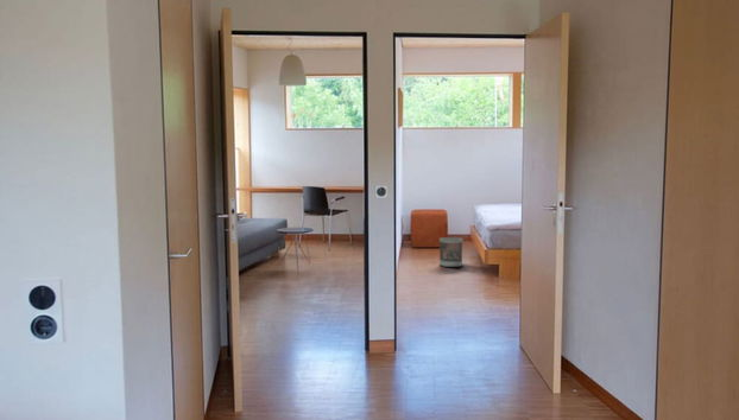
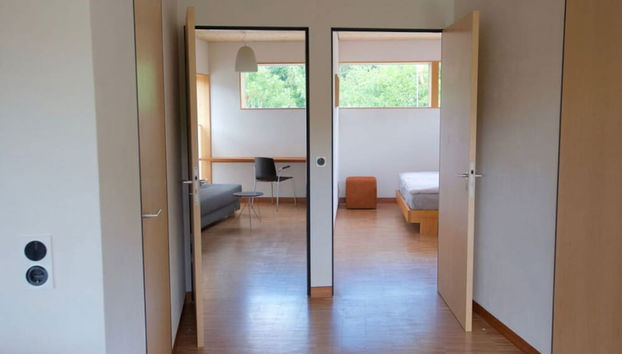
- wastebasket [438,236,463,268]
